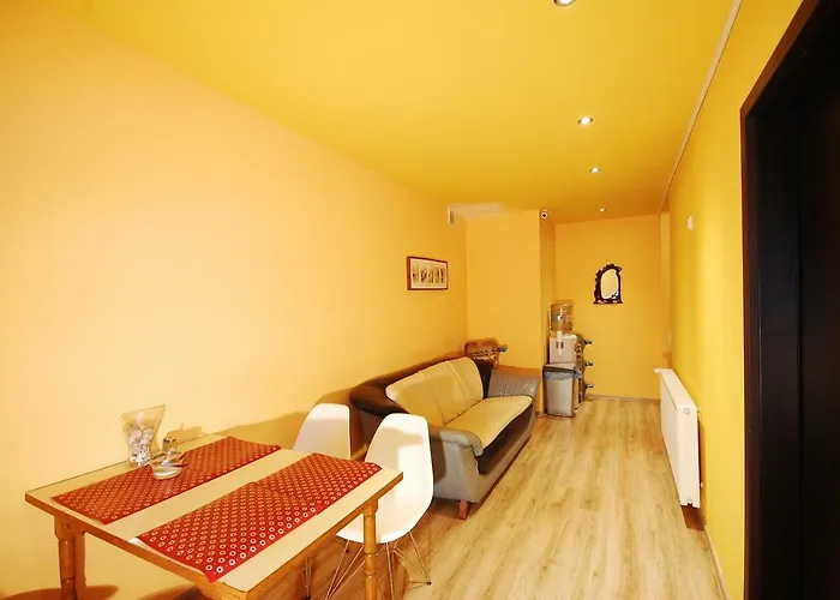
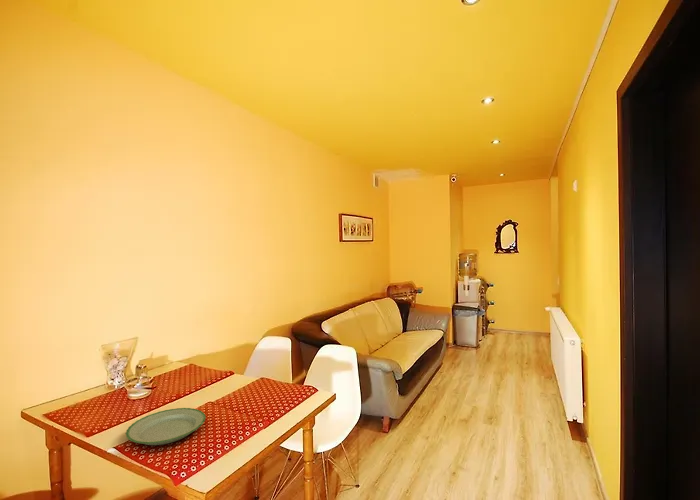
+ plate [125,407,207,446]
